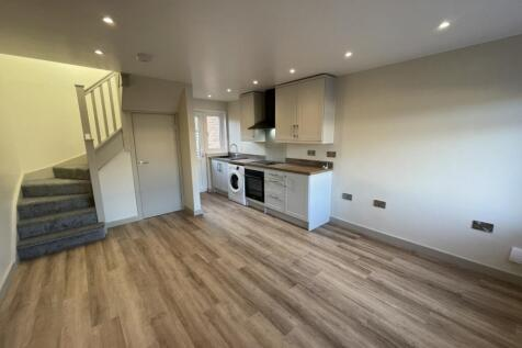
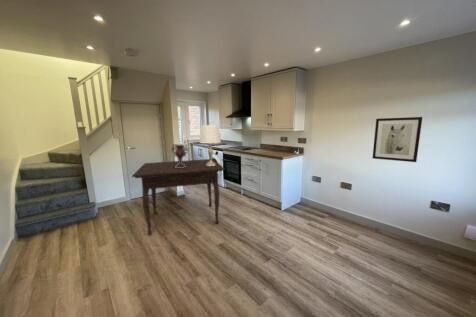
+ dining table [131,158,226,236]
+ decorative urn [171,143,189,168]
+ lamp [199,124,222,166]
+ wall art [372,116,423,163]
